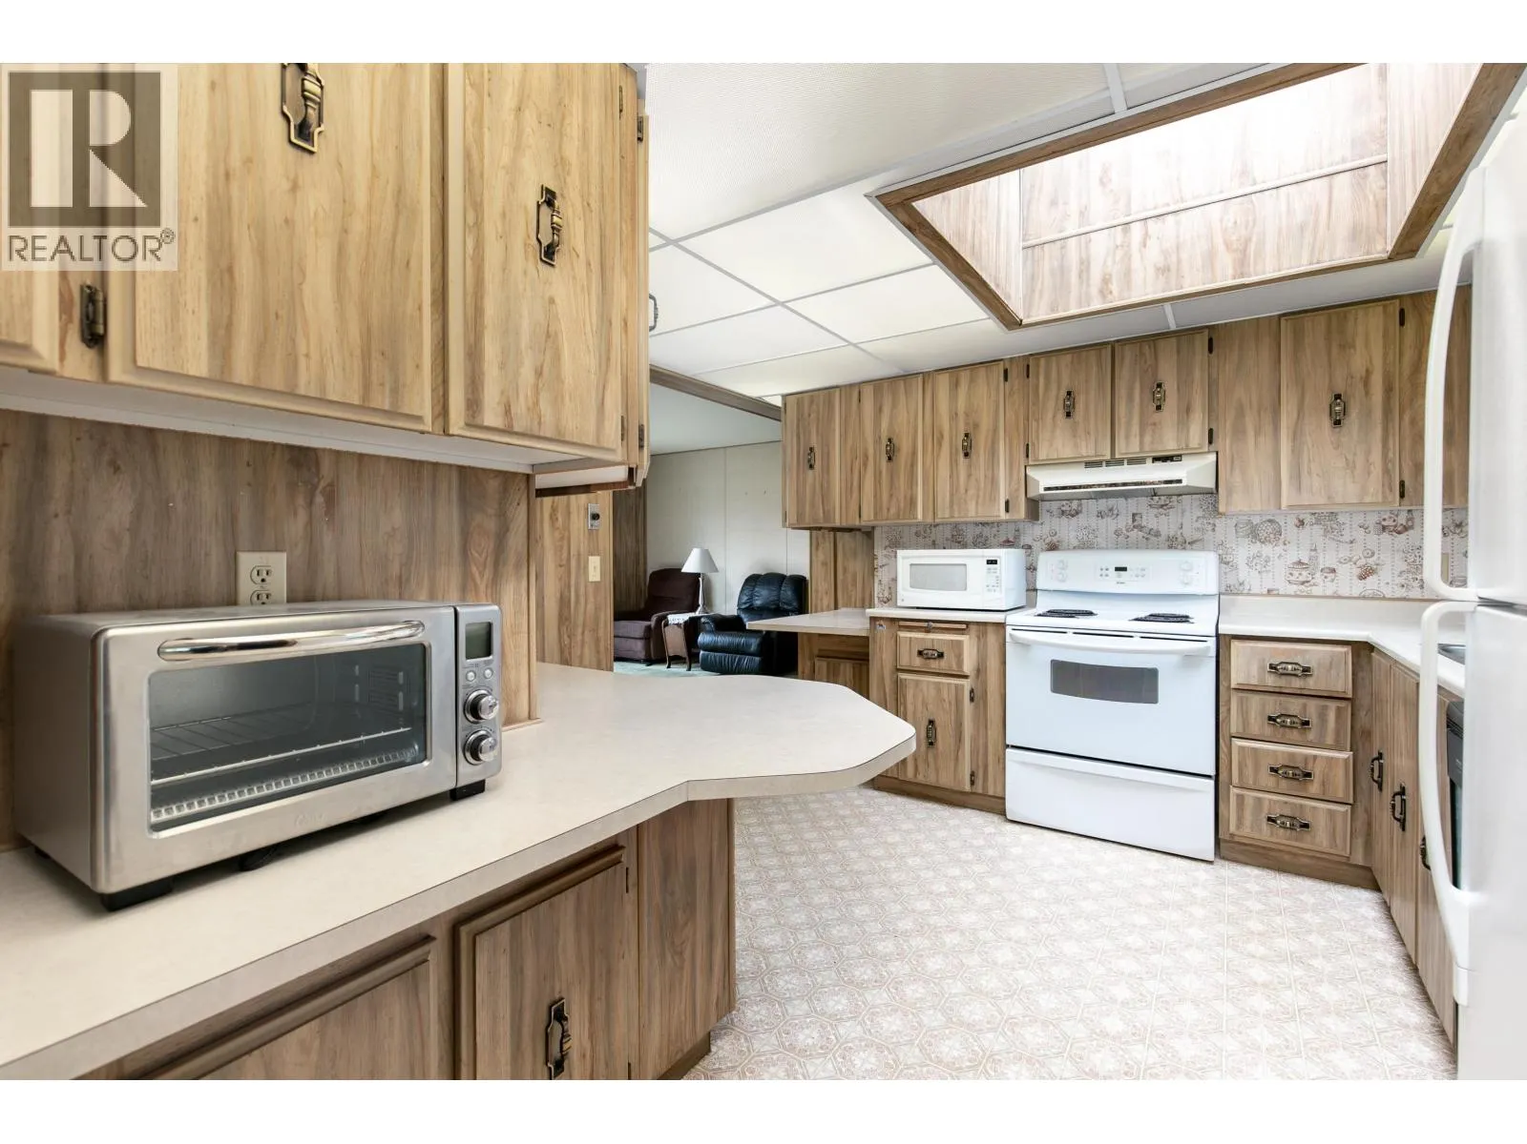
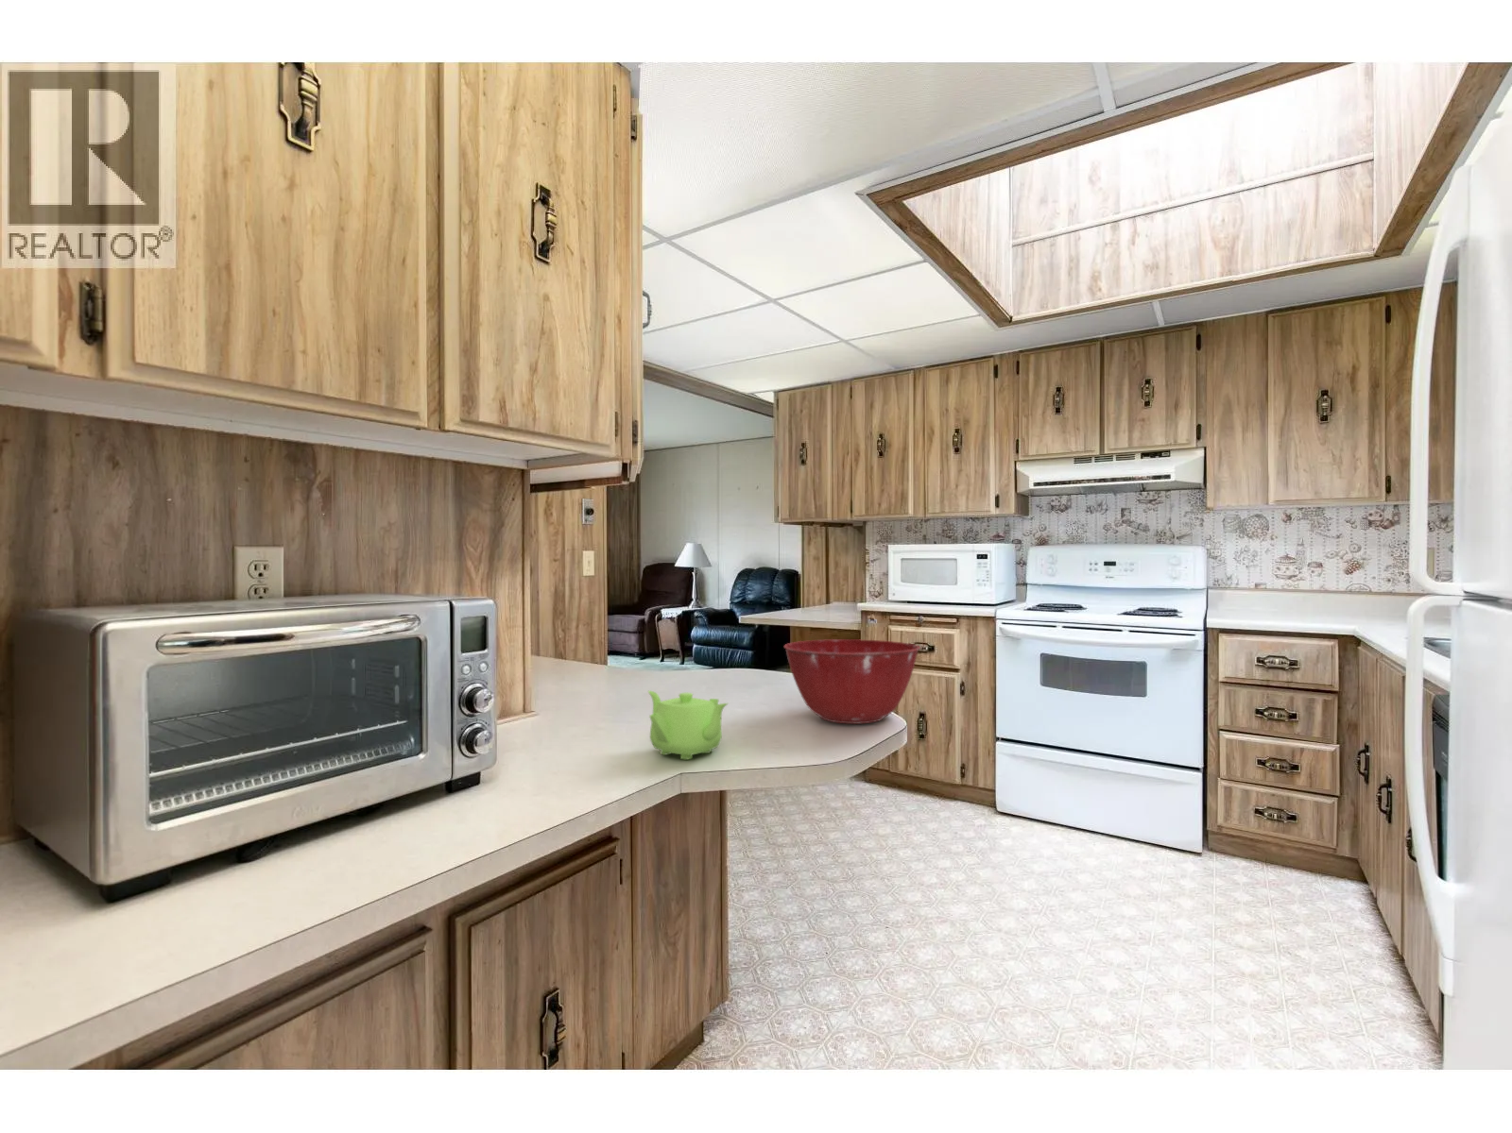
+ teakettle [648,690,730,760]
+ mixing bowl [783,638,920,724]
